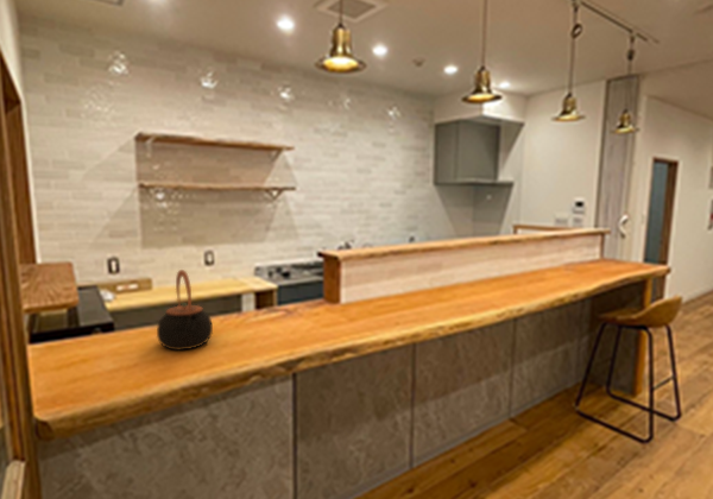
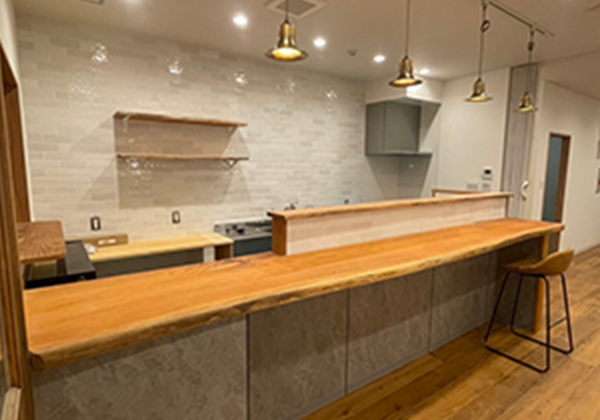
- teapot [156,269,214,352]
